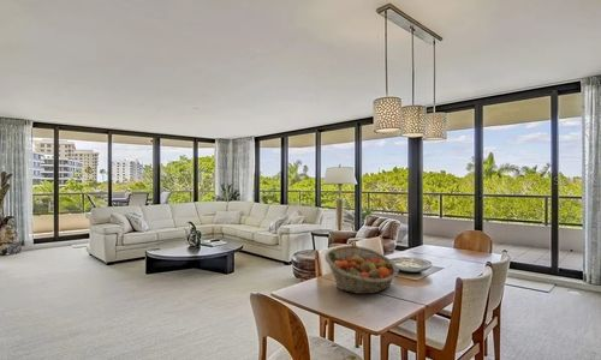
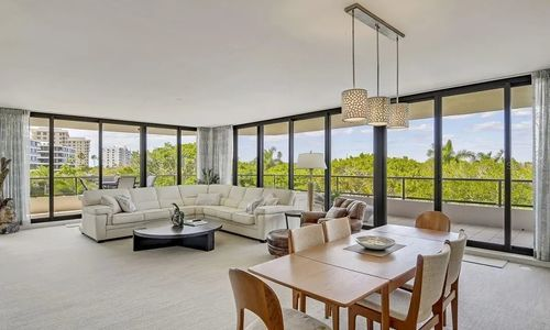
- fruit basket [323,245,399,295]
